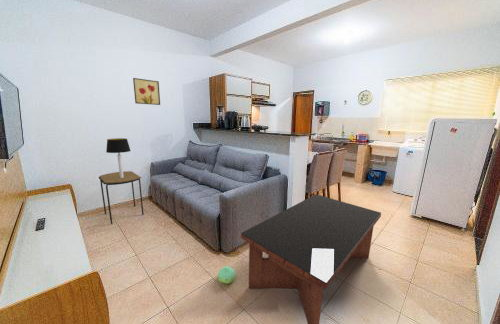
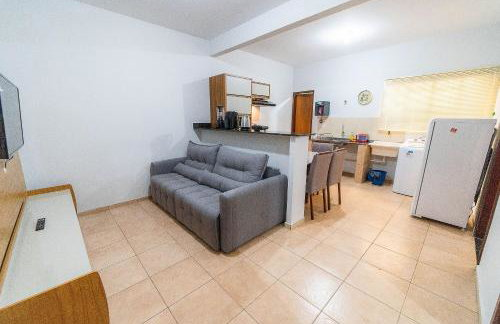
- side table [98,170,145,225]
- wall art [132,77,161,106]
- coffee table [240,194,382,324]
- table lamp [105,137,131,178]
- plush toy [217,265,236,285]
